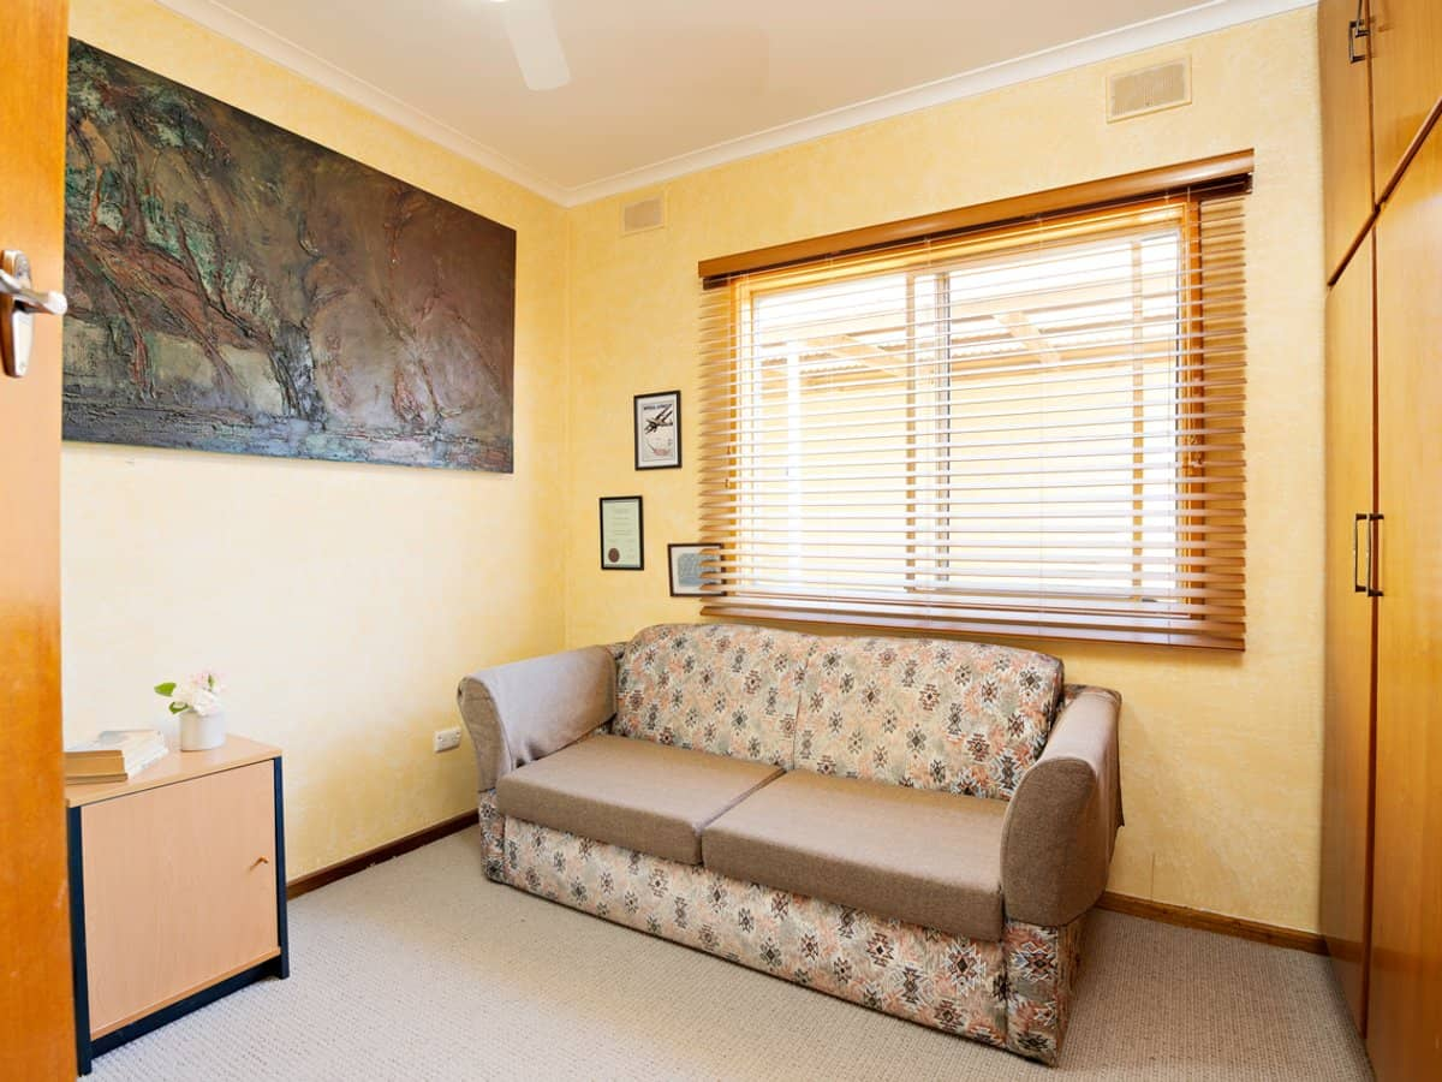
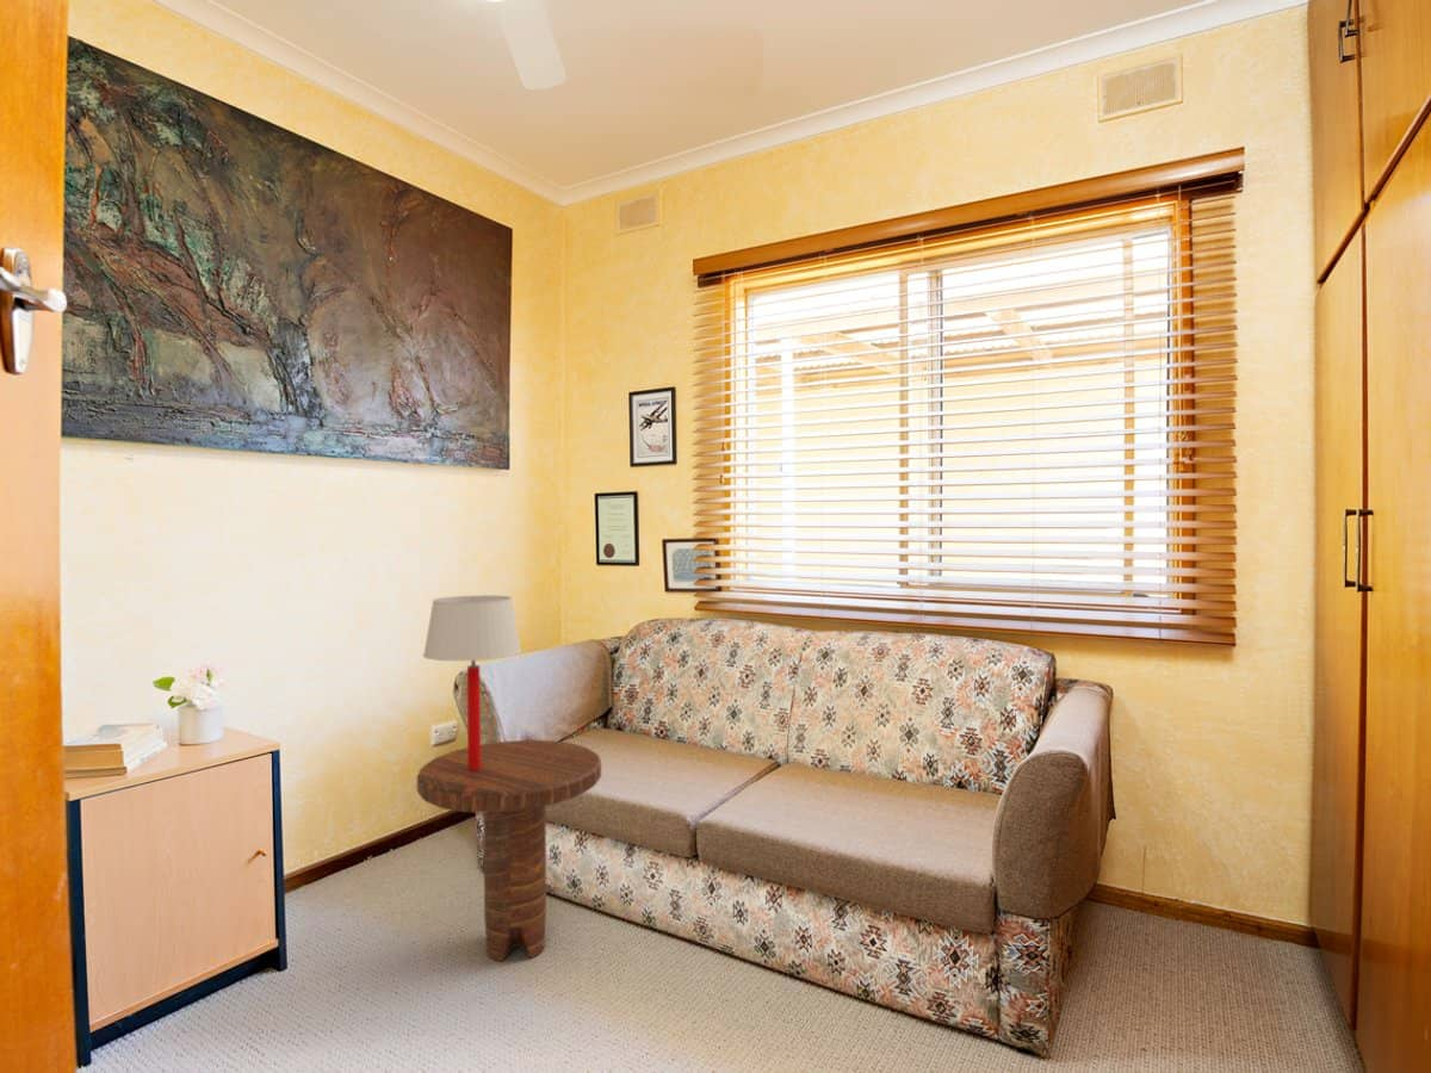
+ side table [416,739,602,963]
+ table lamp [422,594,522,770]
